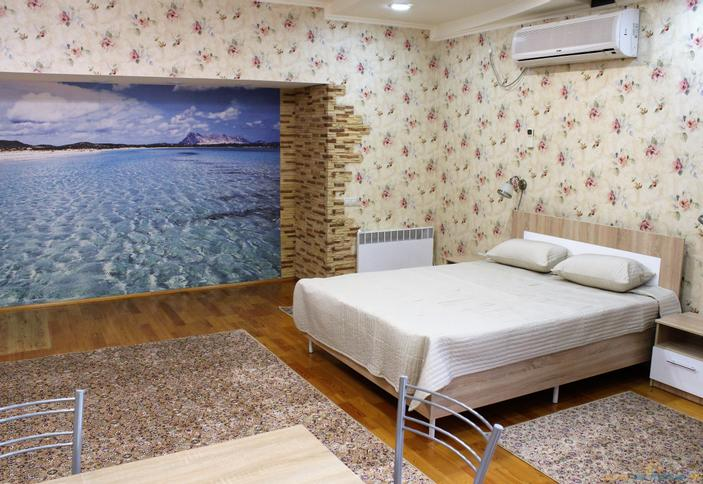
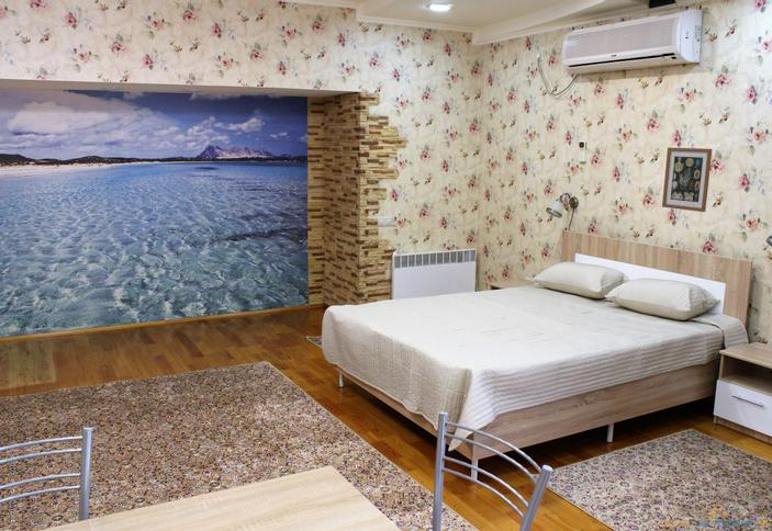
+ wall art [661,147,713,213]
